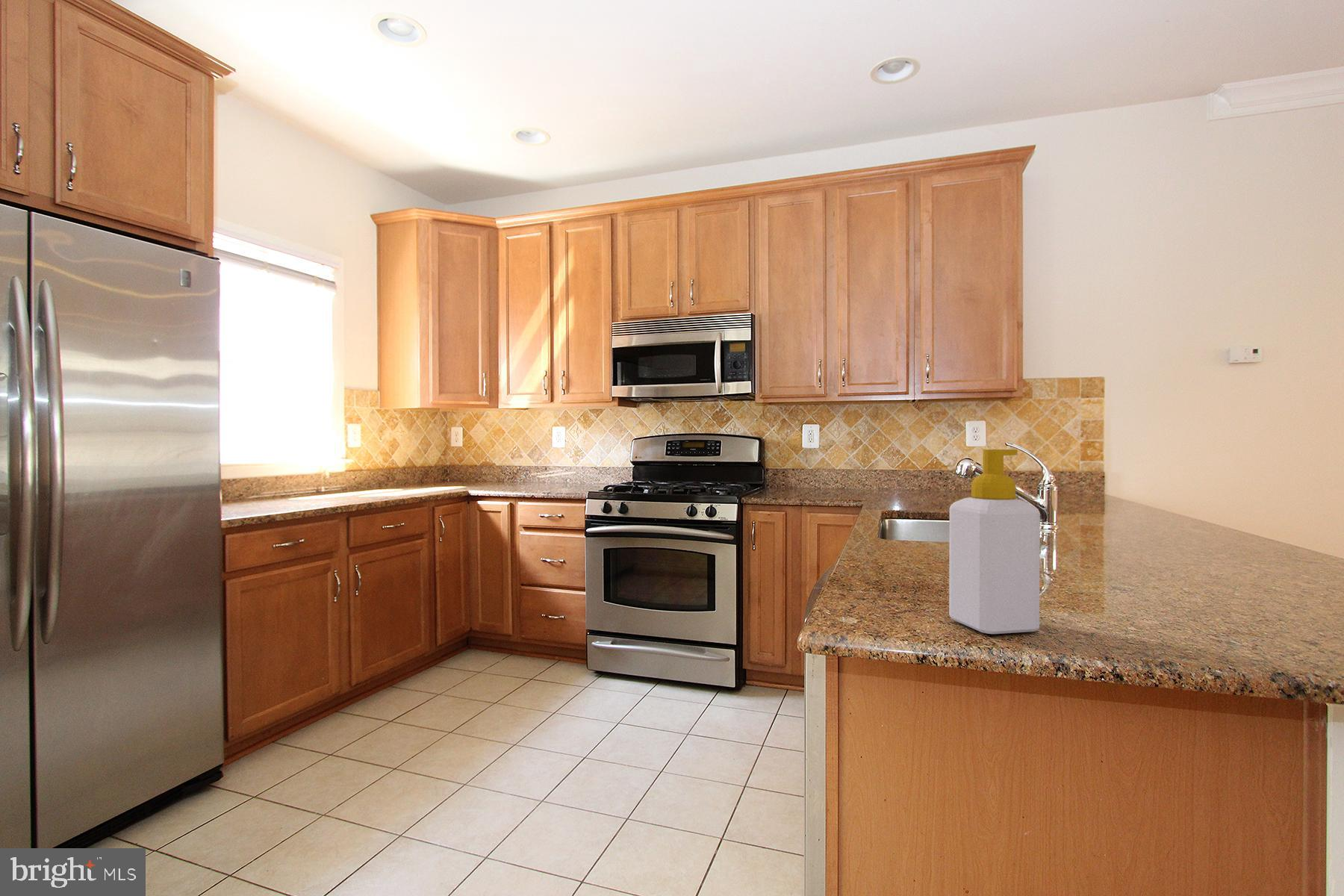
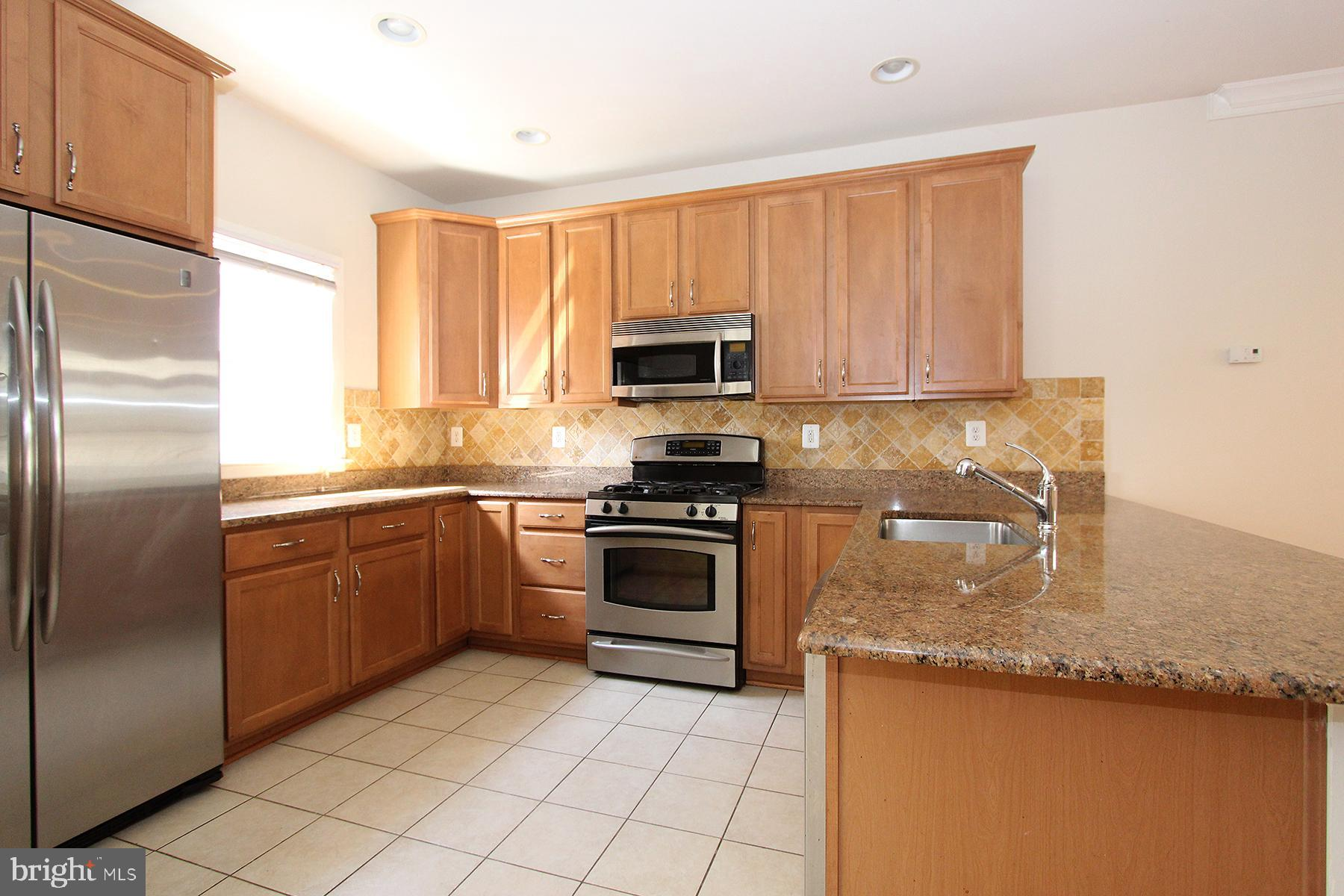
- soap bottle [948,449,1041,635]
